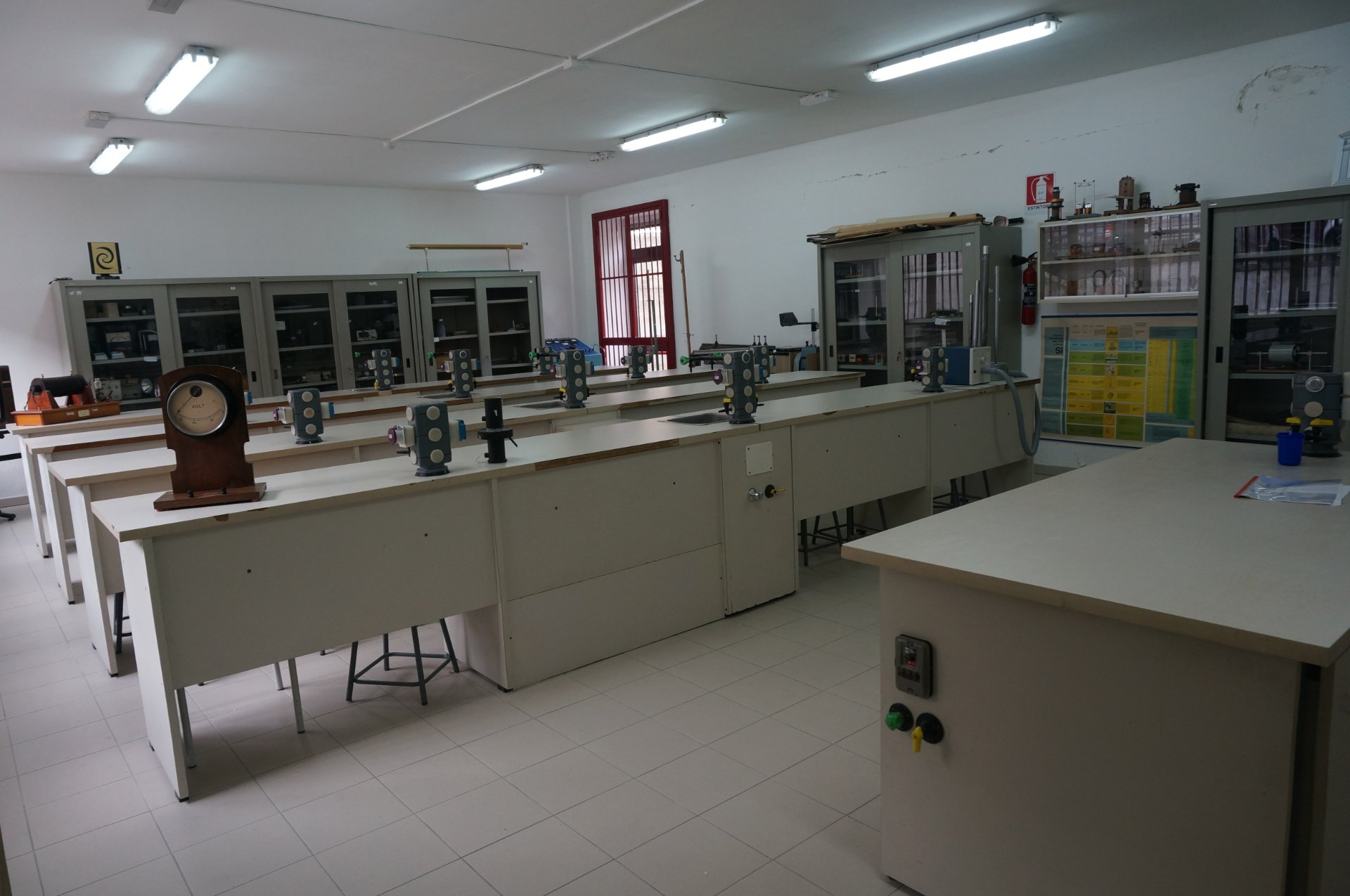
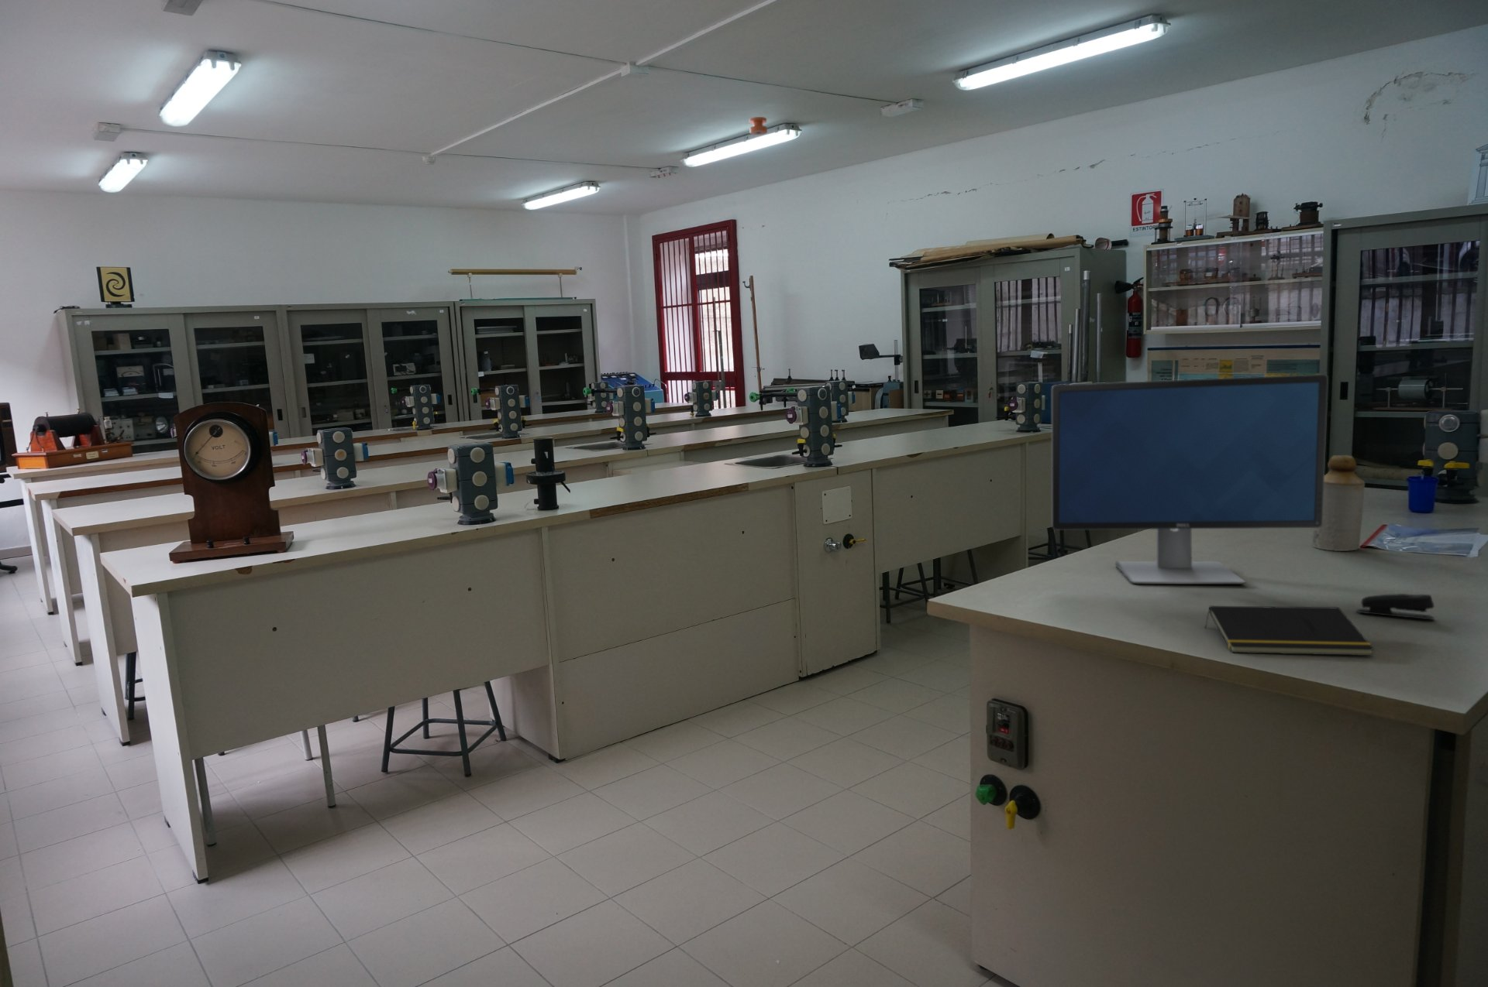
+ monitor [1050,373,1329,585]
+ stapler [1356,593,1435,621]
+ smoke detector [748,116,768,135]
+ bottle [1312,455,1366,552]
+ notepad [1205,606,1374,657]
